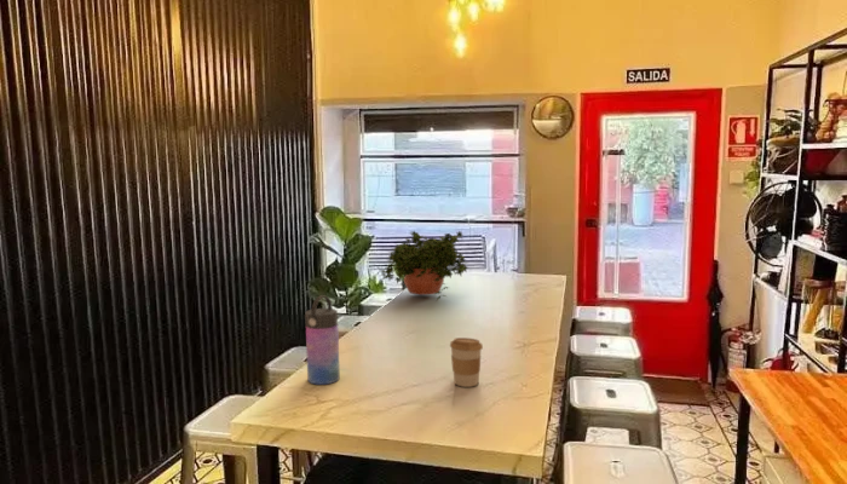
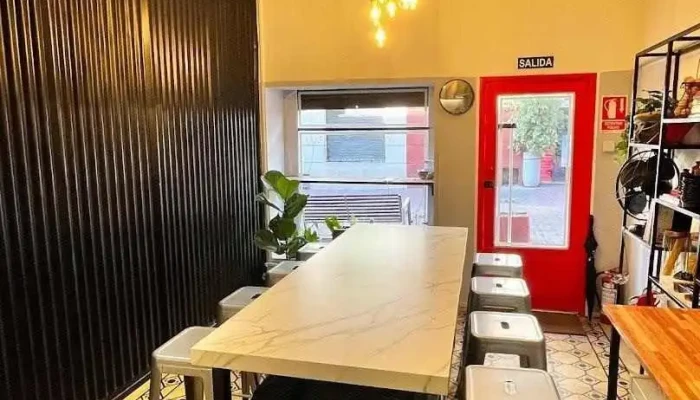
- water bottle [304,294,341,386]
- potted plant [379,230,468,301]
- coffee cup [449,336,484,388]
